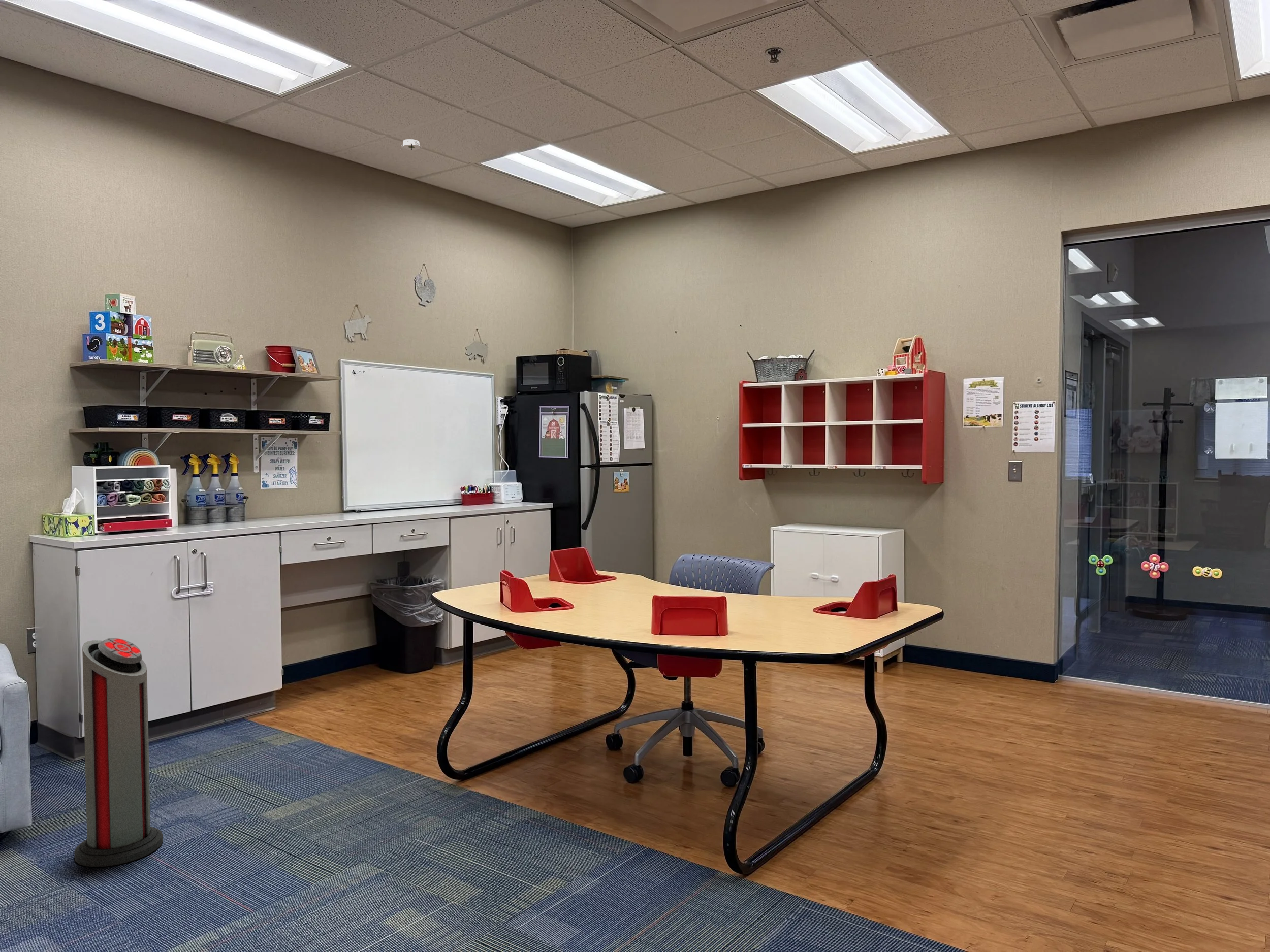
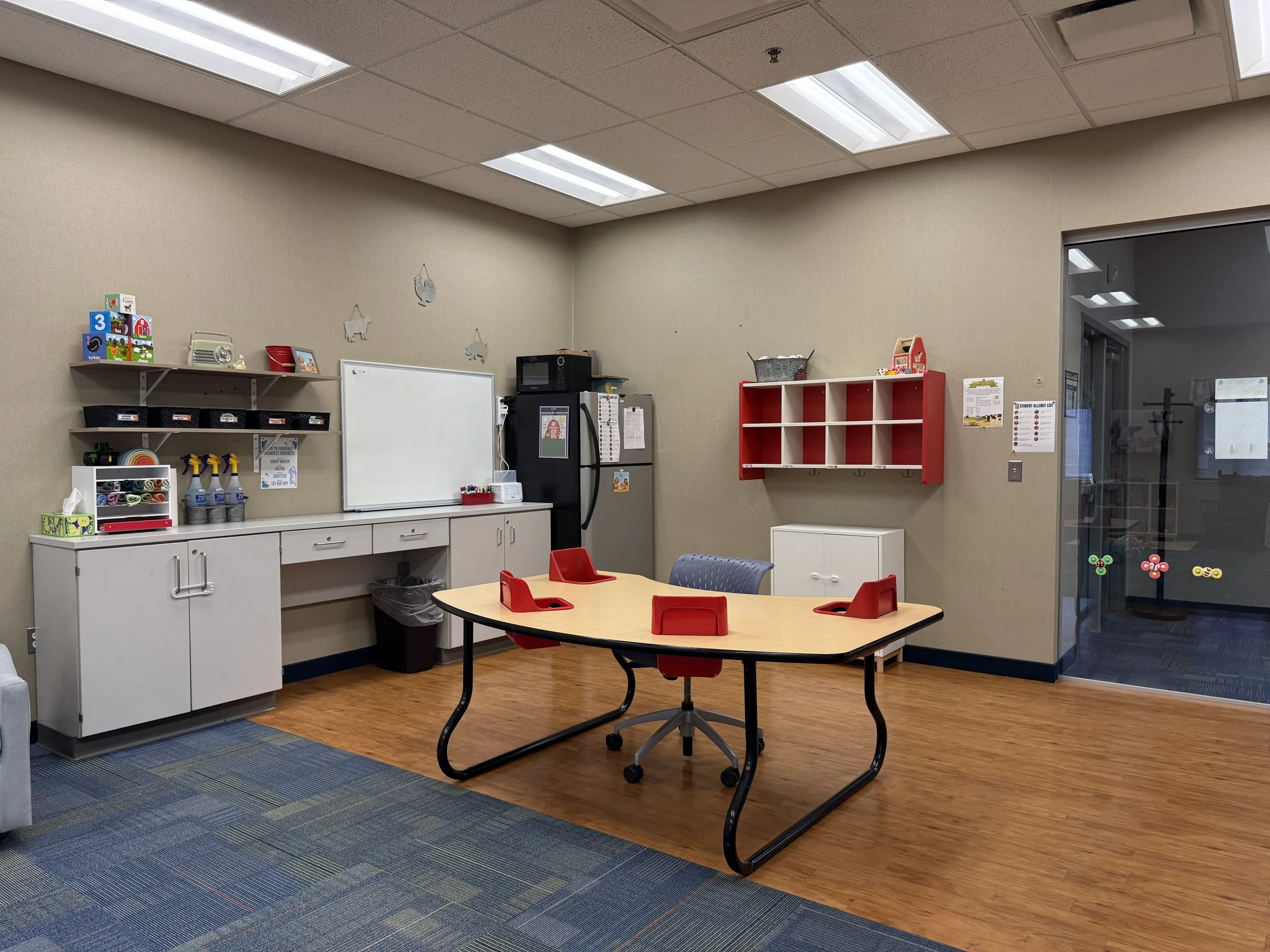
- smoke detector [399,139,422,151]
- air purifier [74,637,164,868]
